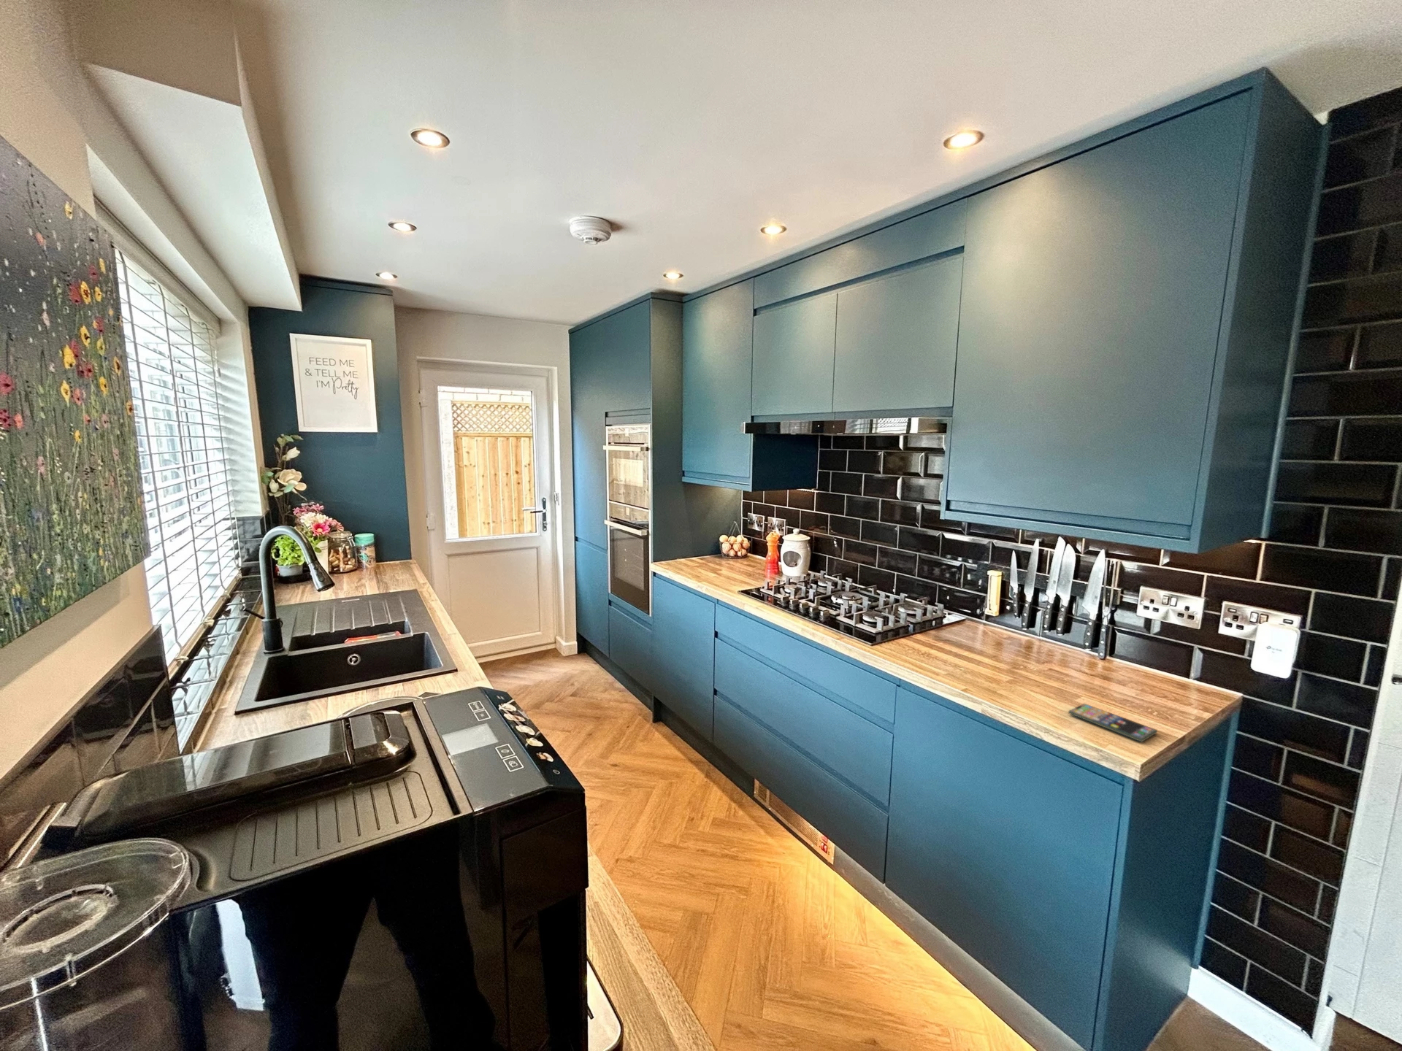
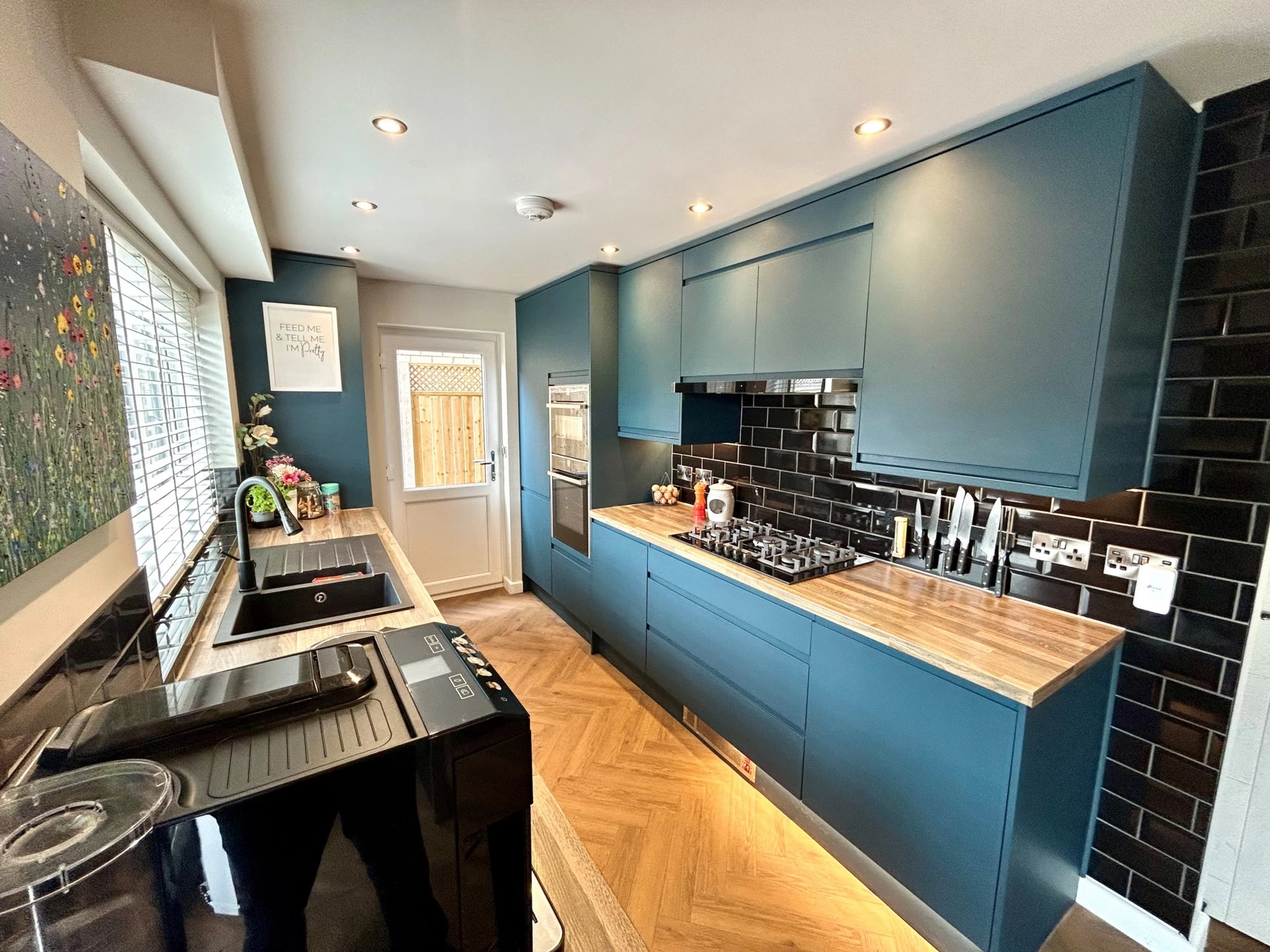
- smartphone [1068,703,1158,743]
